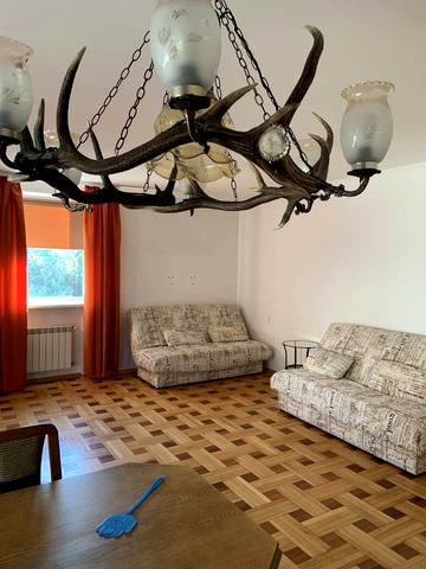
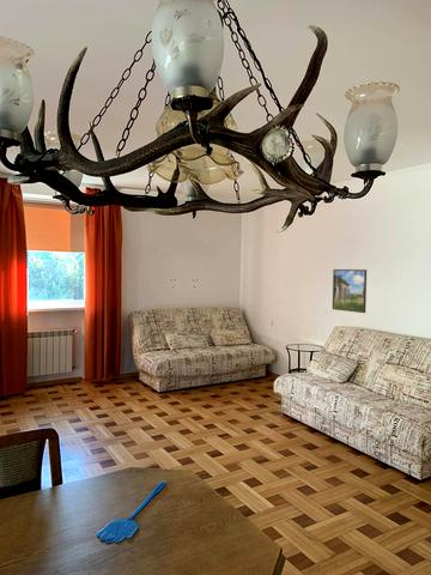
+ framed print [332,268,368,314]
